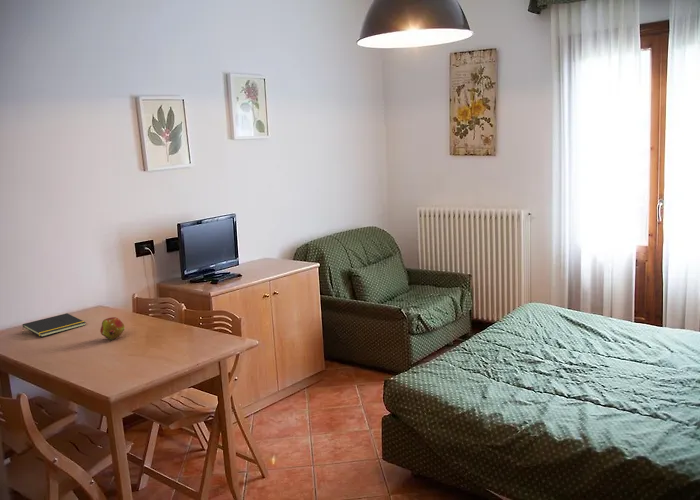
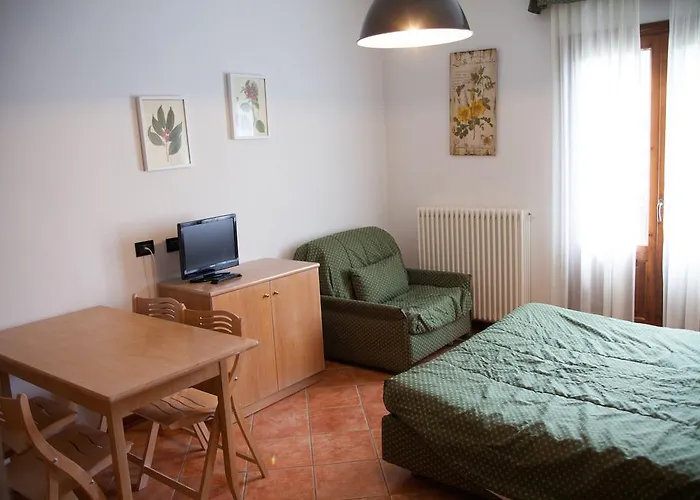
- fruit [99,316,125,341]
- notepad [22,312,87,338]
